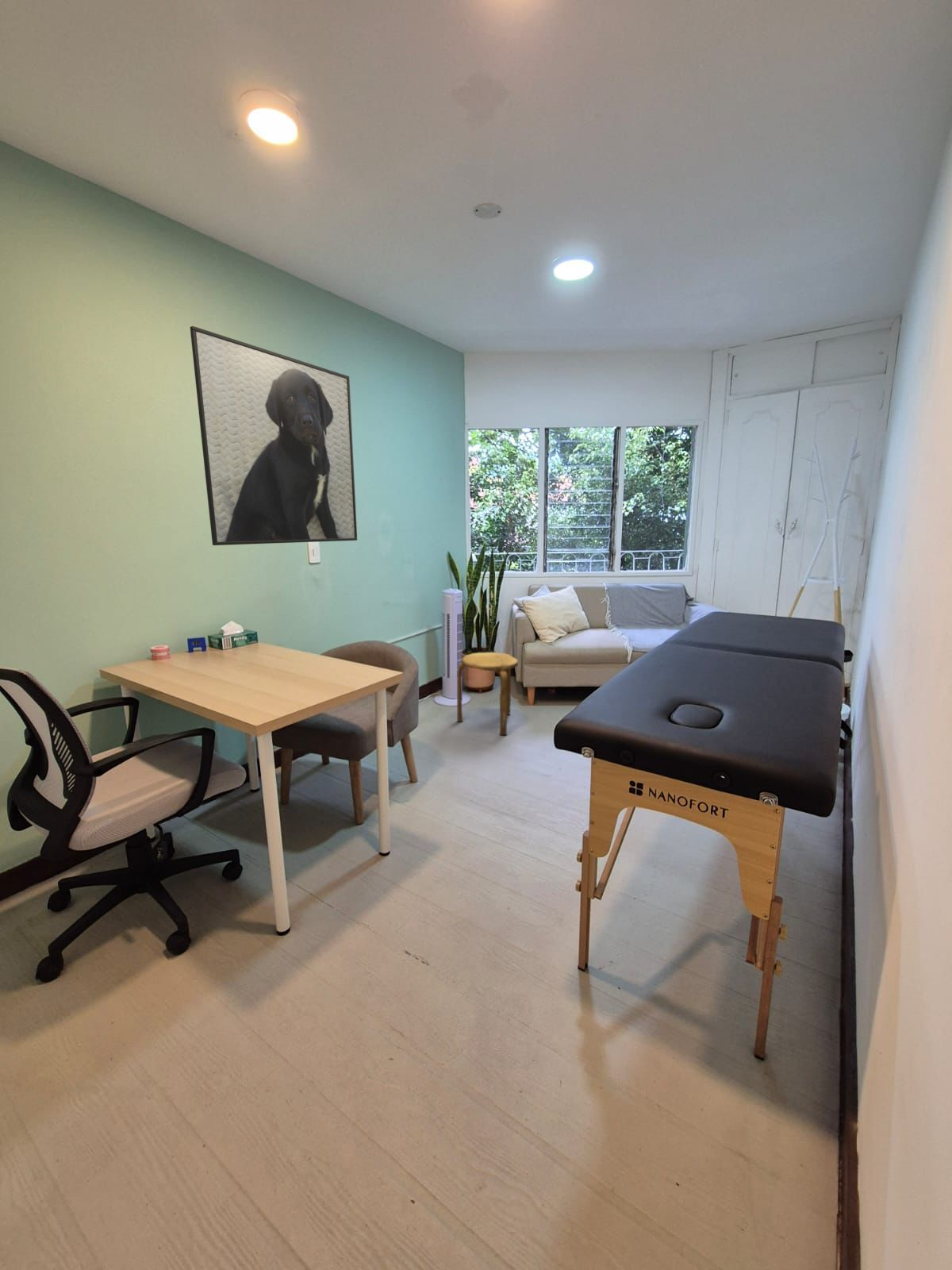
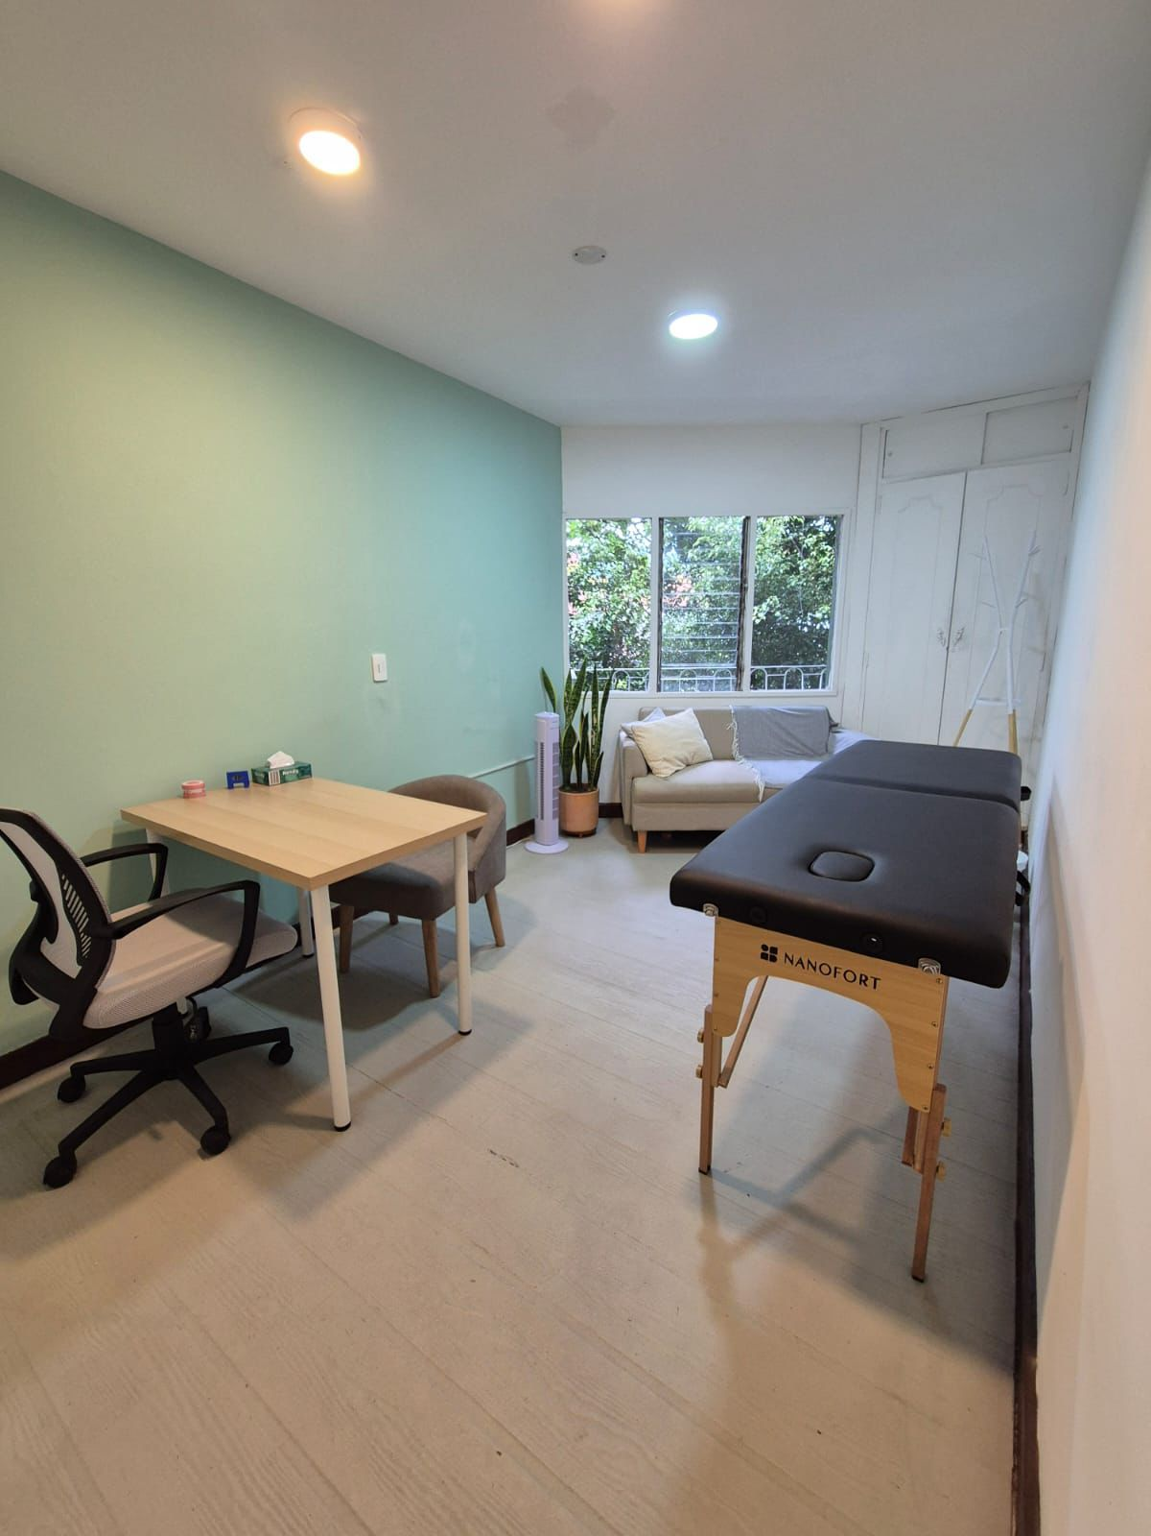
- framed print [190,325,358,546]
- stool [456,652,519,736]
